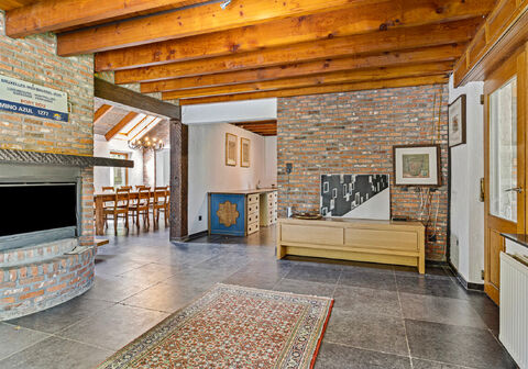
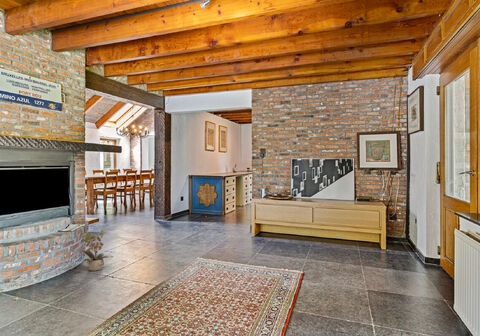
+ potted plant [78,227,114,272]
